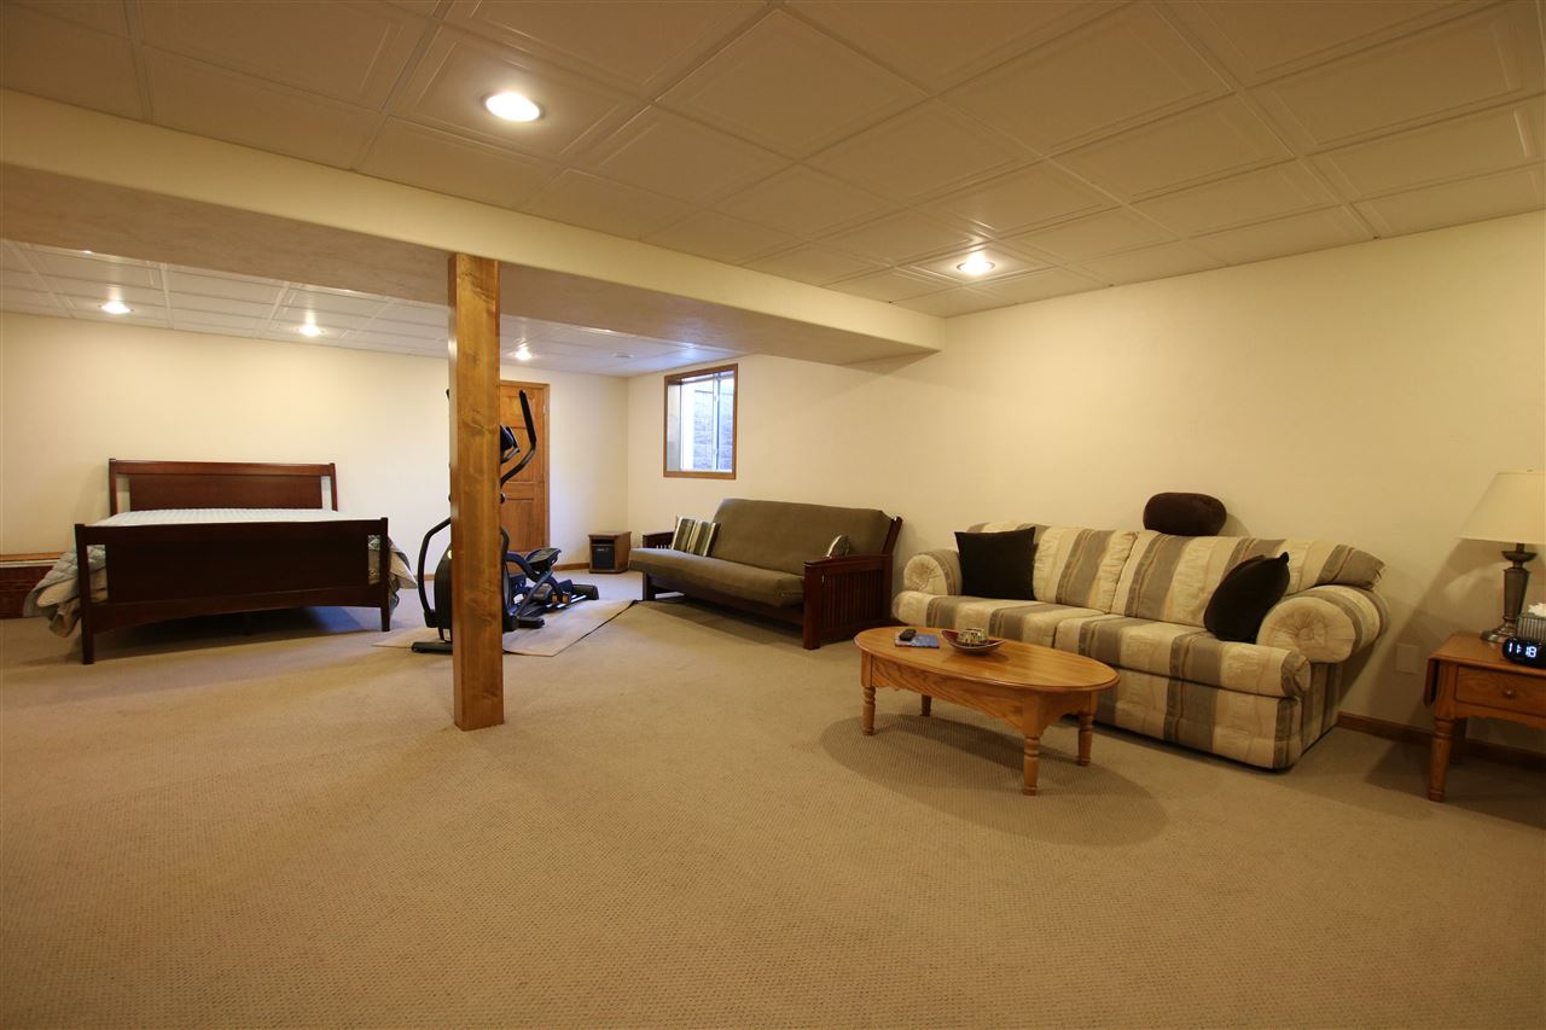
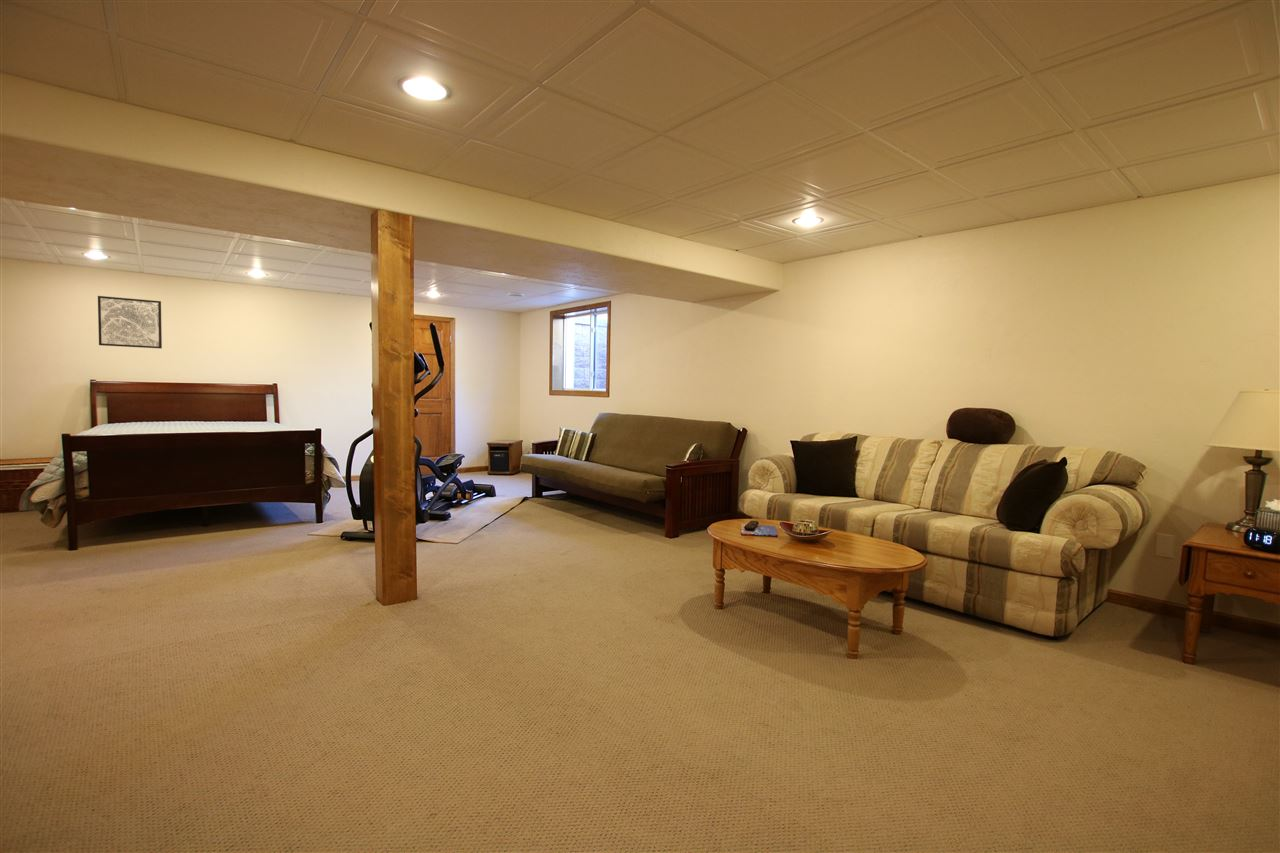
+ wall art [97,295,163,350]
